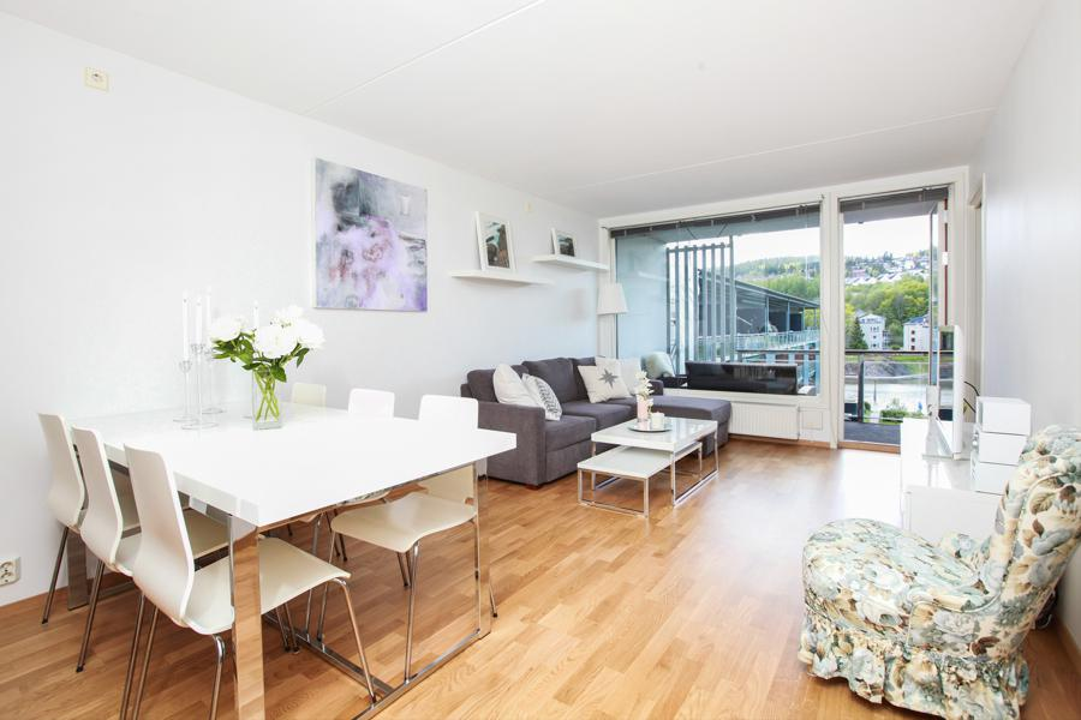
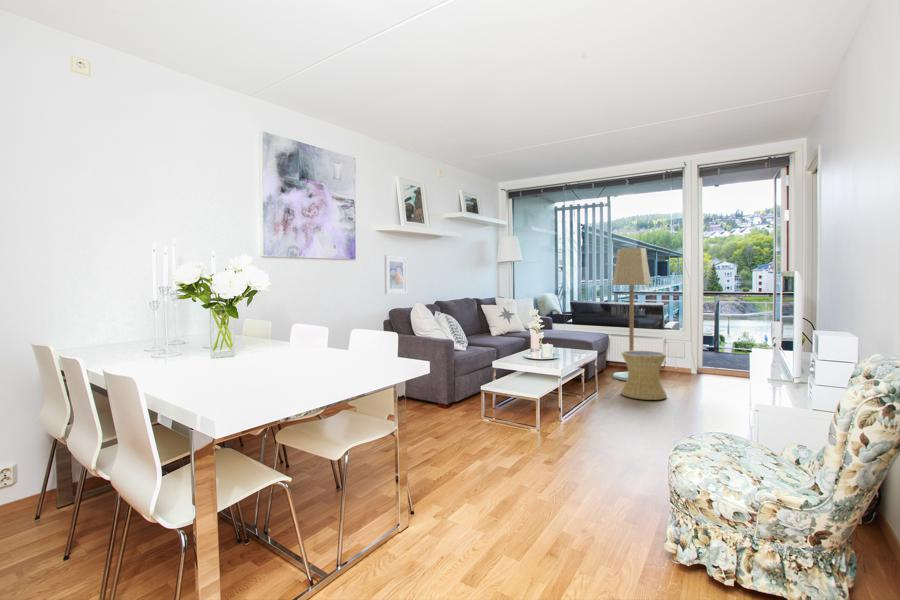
+ side table [620,350,668,401]
+ floor lamp [611,247,653,382]
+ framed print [384,254,408,295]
